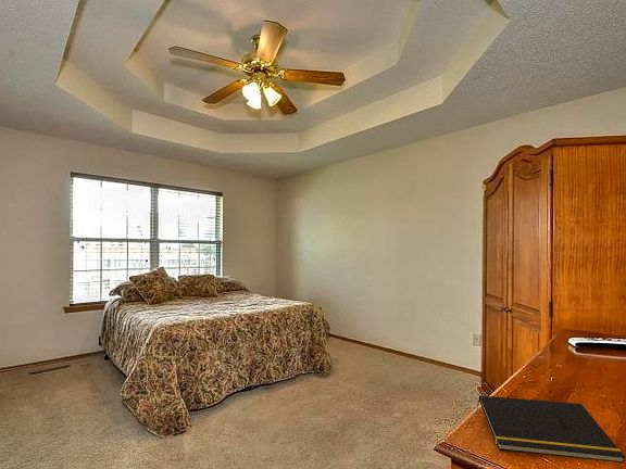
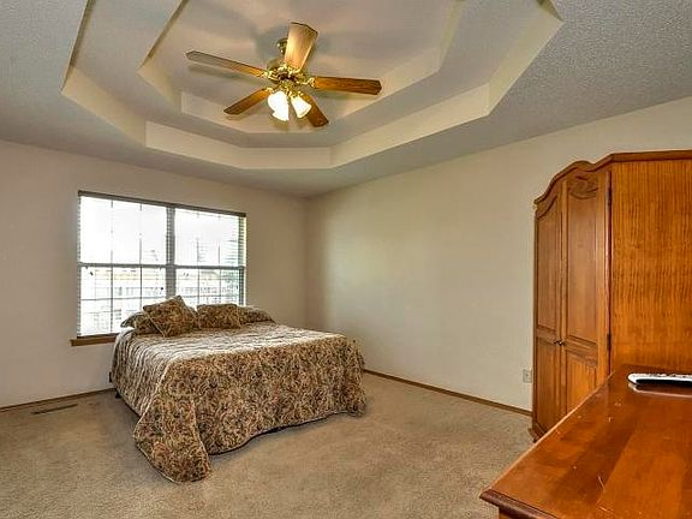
- notepad [475,394,626,464]
